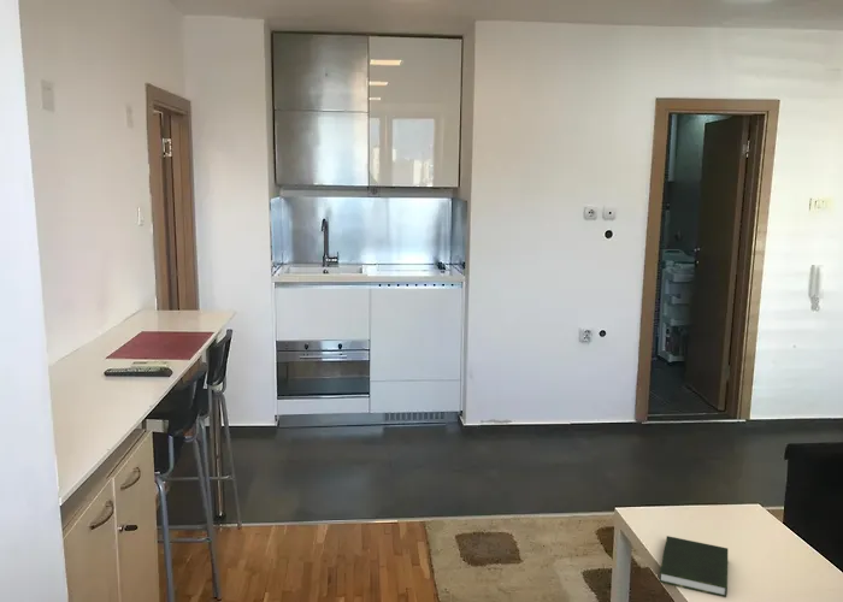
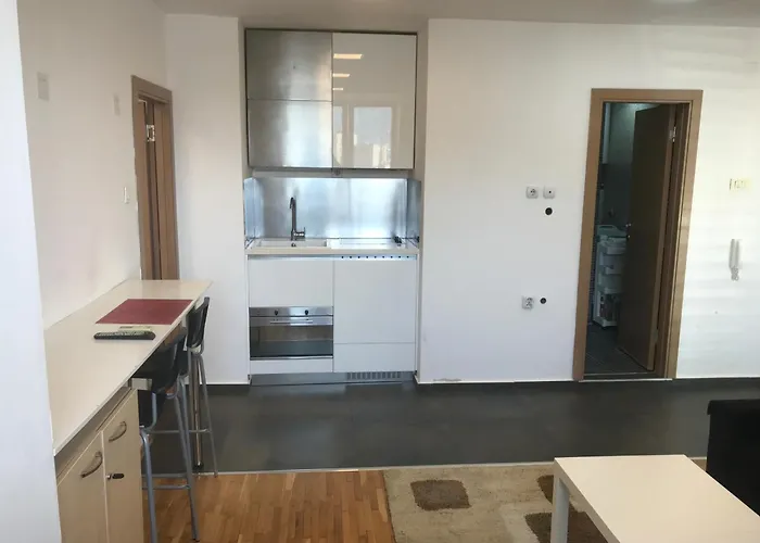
- book [658,535,729,598]
